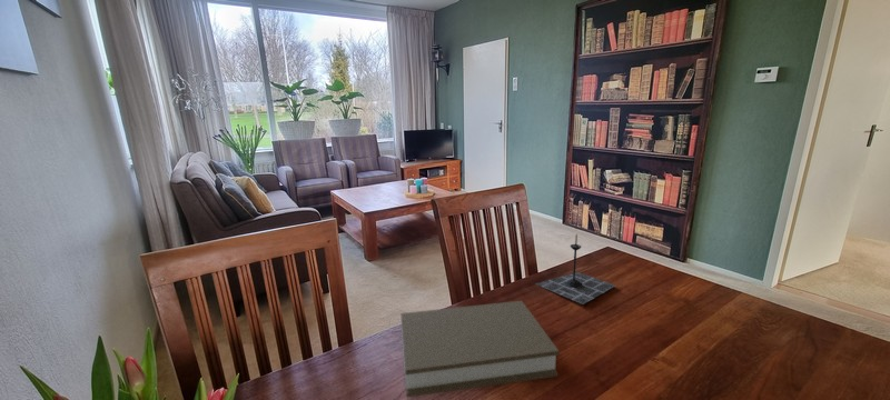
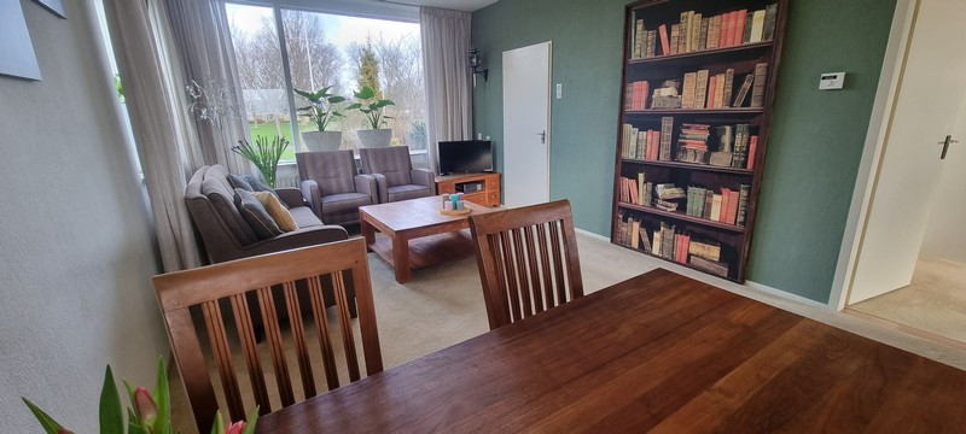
- candle [534,233,616,306]
- book [399,300,560,398]
